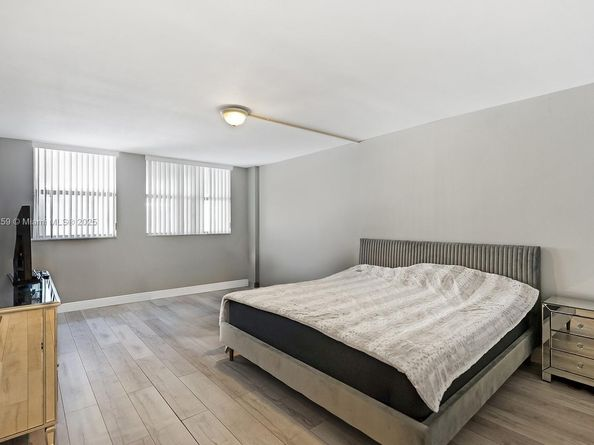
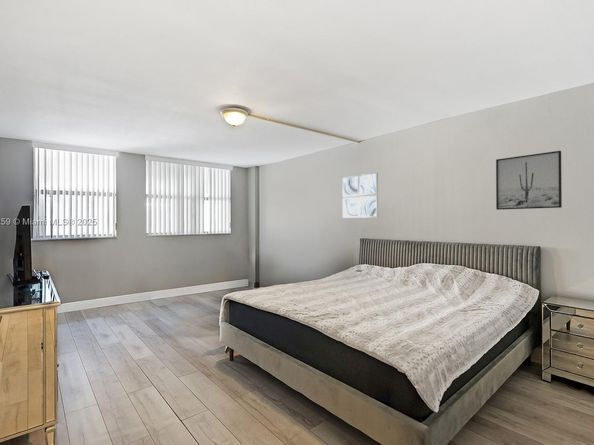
+ wall art [342,171,379,219]
+ wall art [495,150,563,211]
